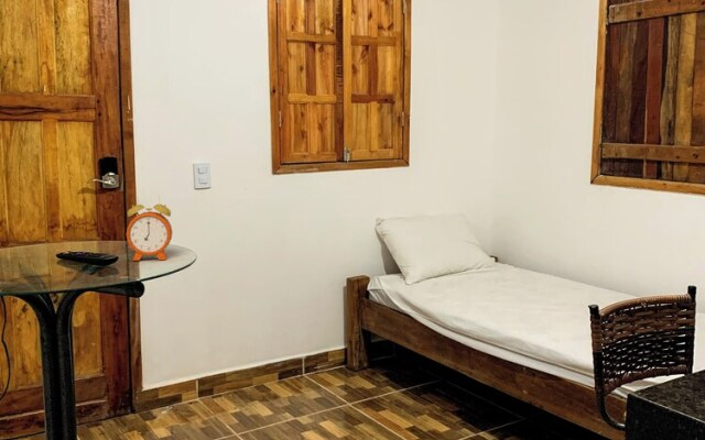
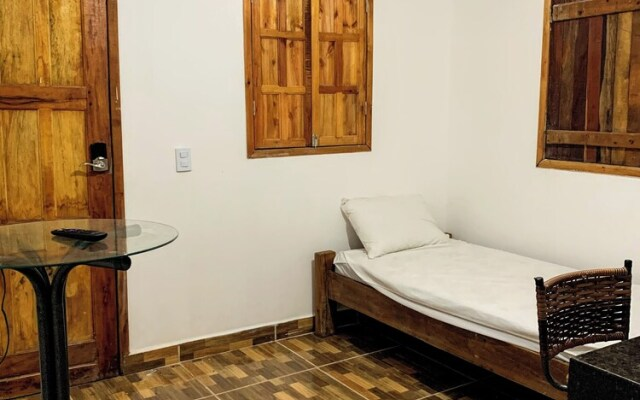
- alarm clock [126,196,173,262]
